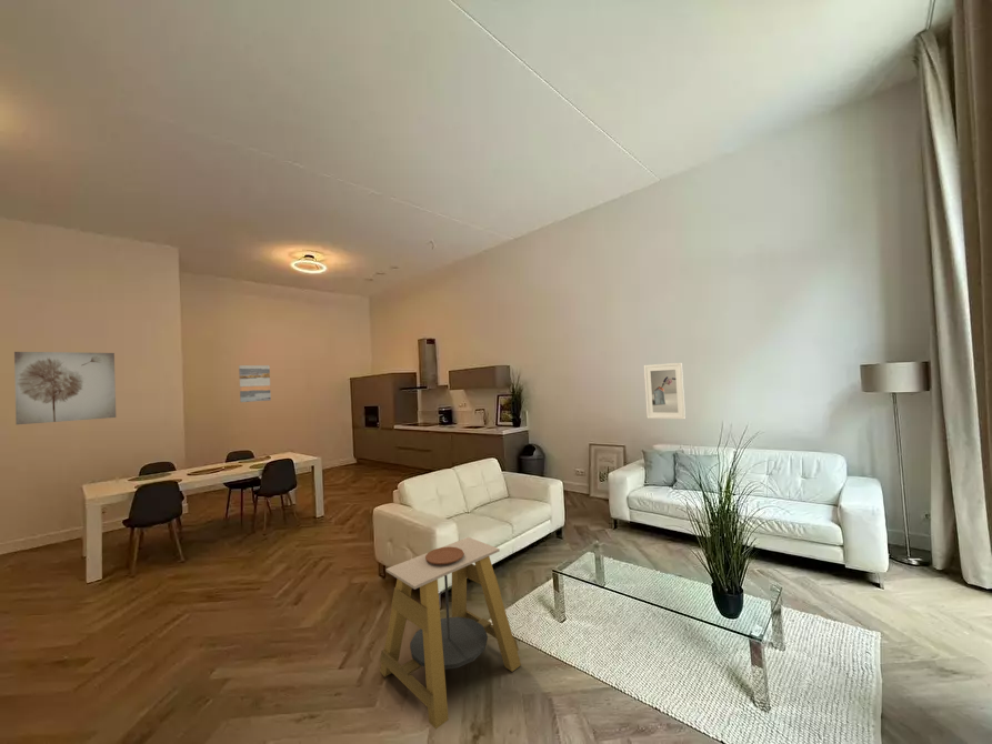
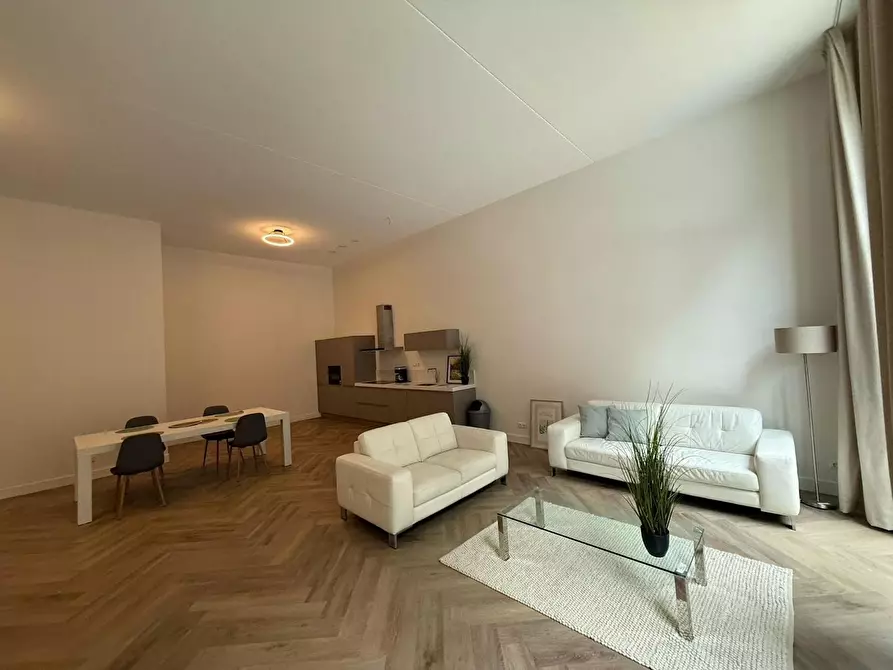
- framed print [643,362,687,420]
- side table [379,536,522,730]
- wall art [238,364,272,403]
- wall art [13,351,117,425]
